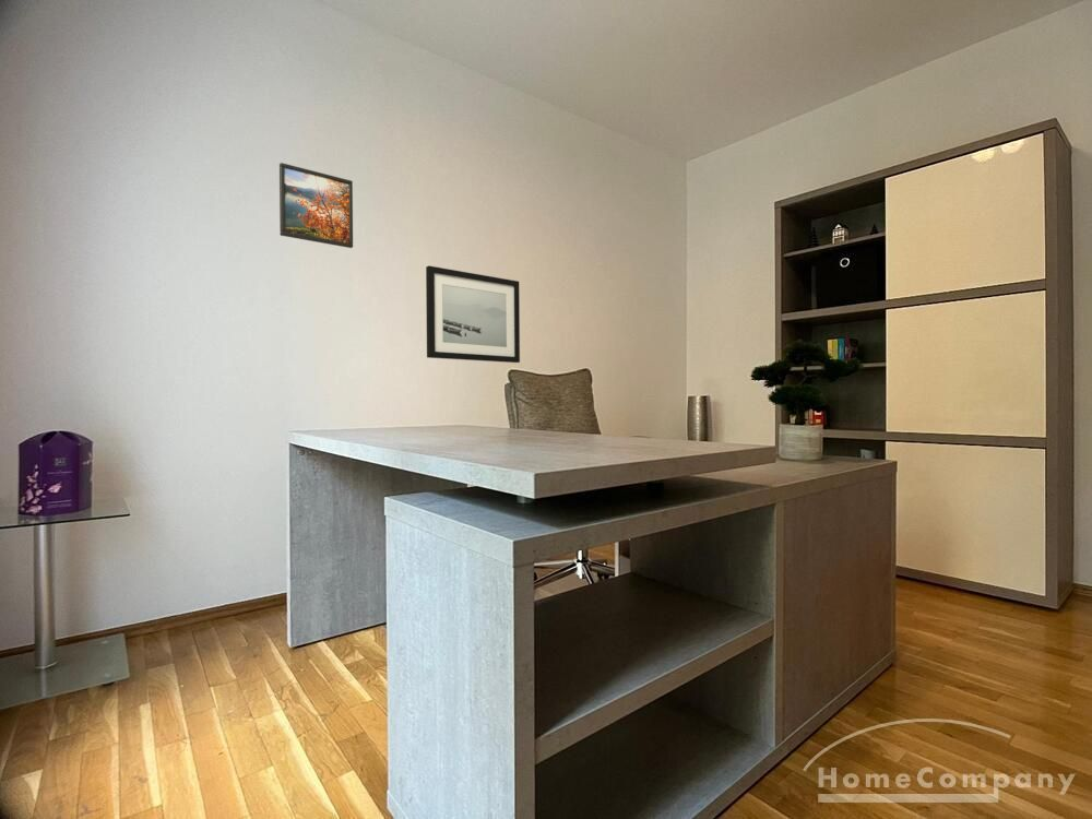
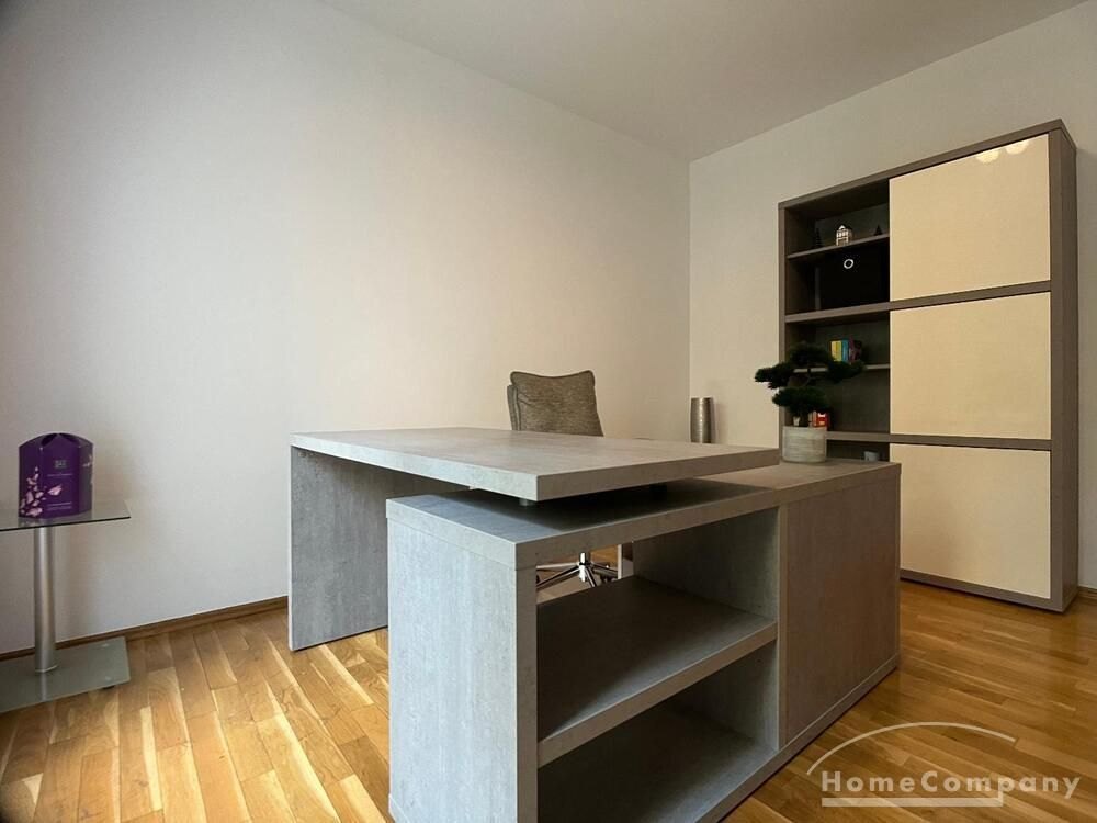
- wall art [425,265,521,364]
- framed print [278,162,354,249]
